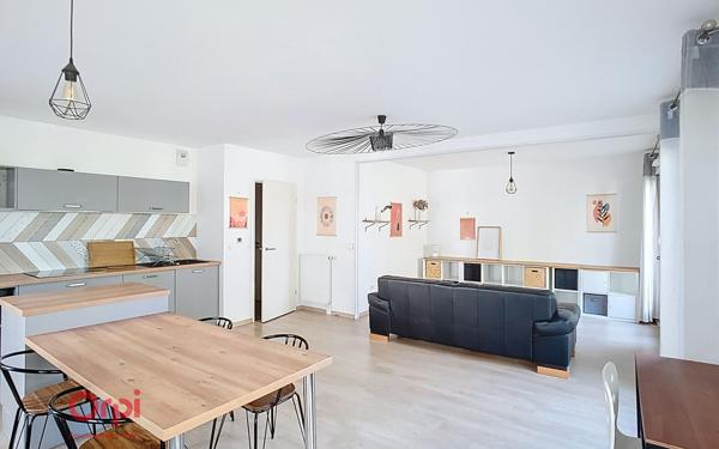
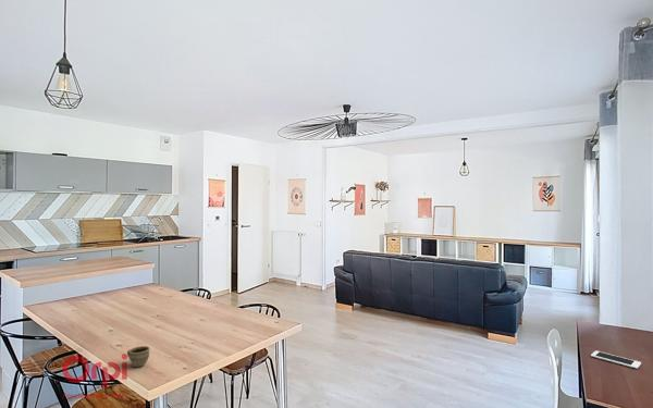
+ cup [126,345,151,368]
+ cell phone [590,350,642,370]
